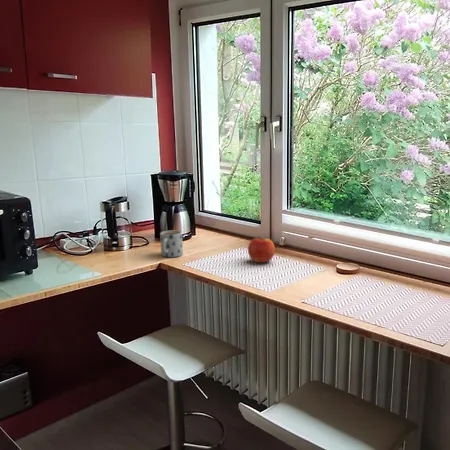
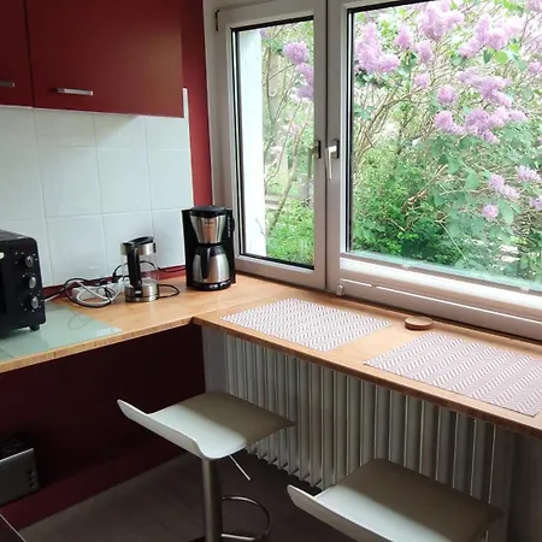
- apple [247,236,276,263]
- mug [159,229,184,258]
